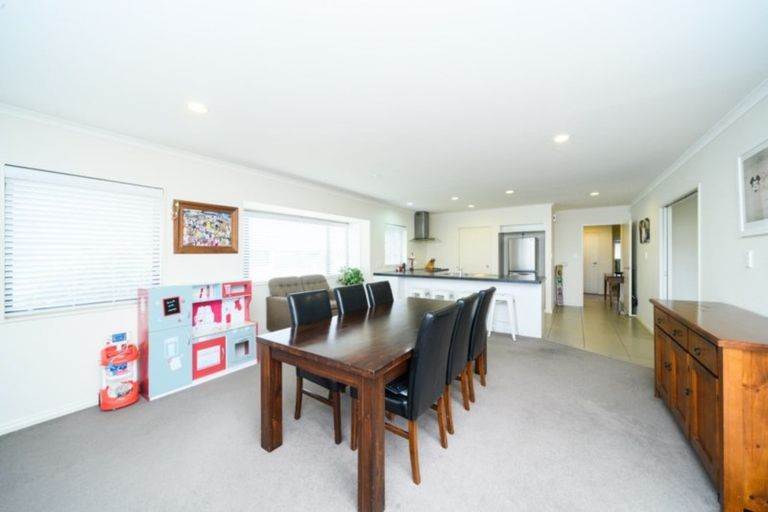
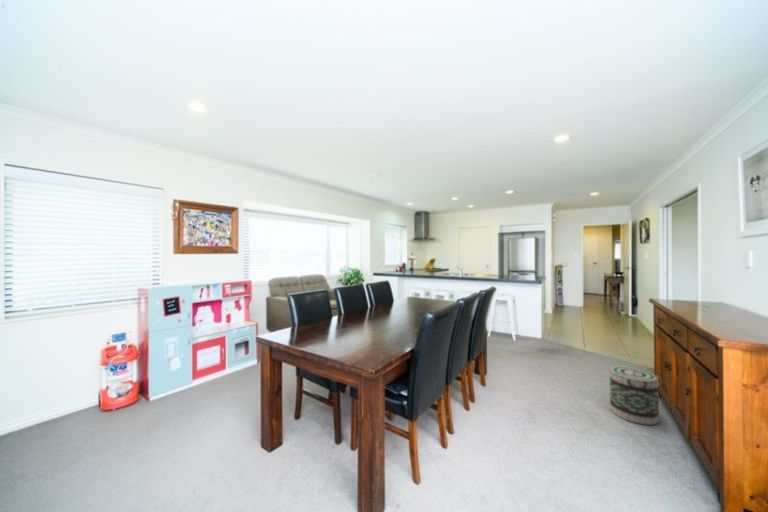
+ basket [609,365,663,426]
